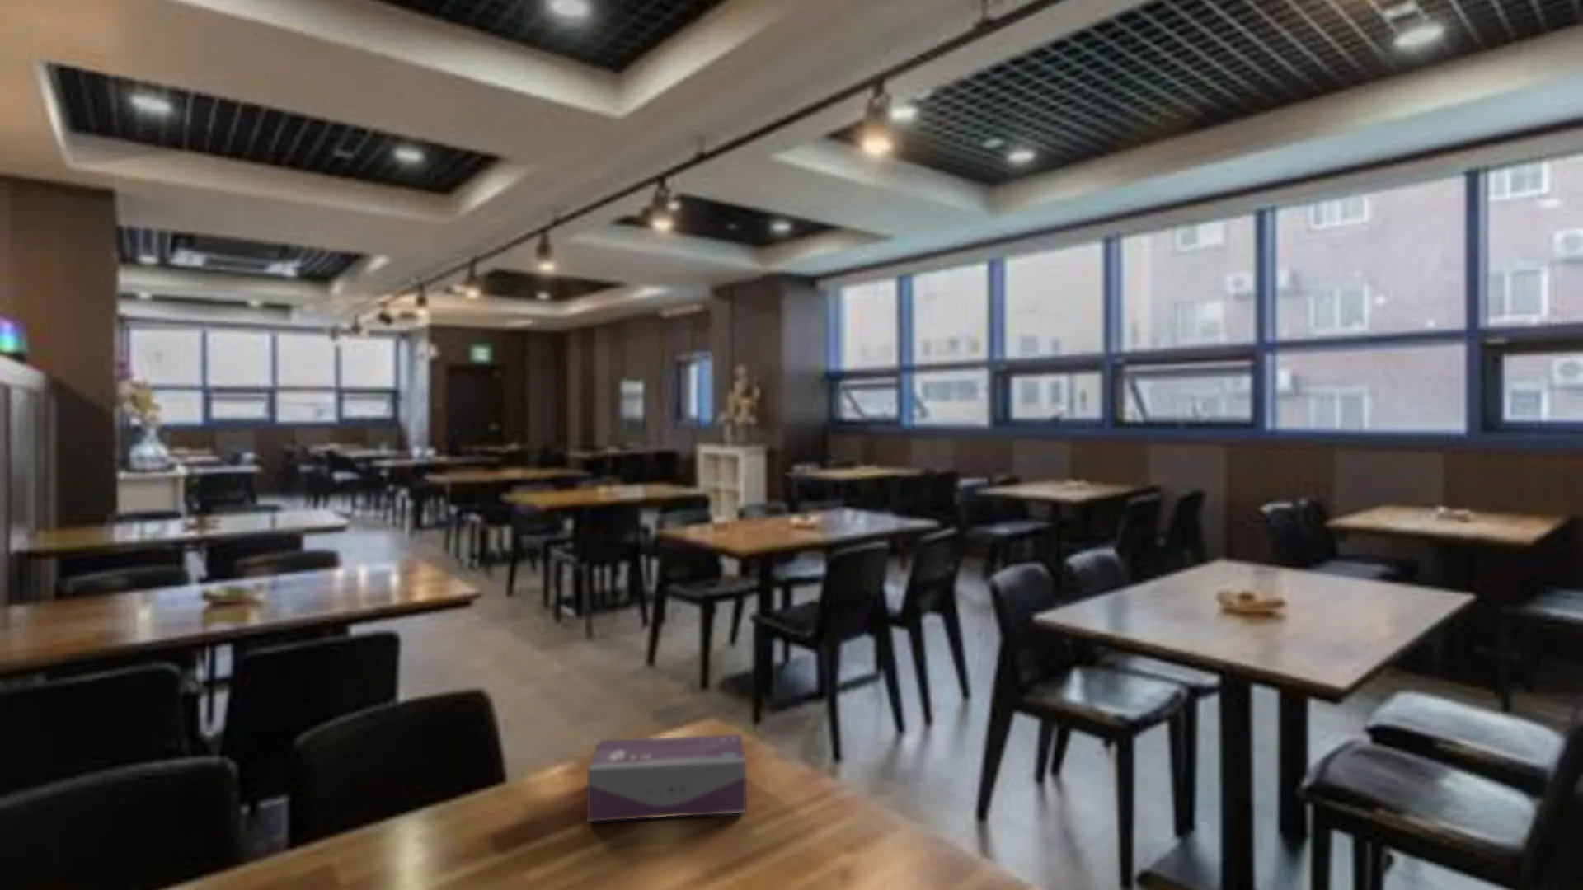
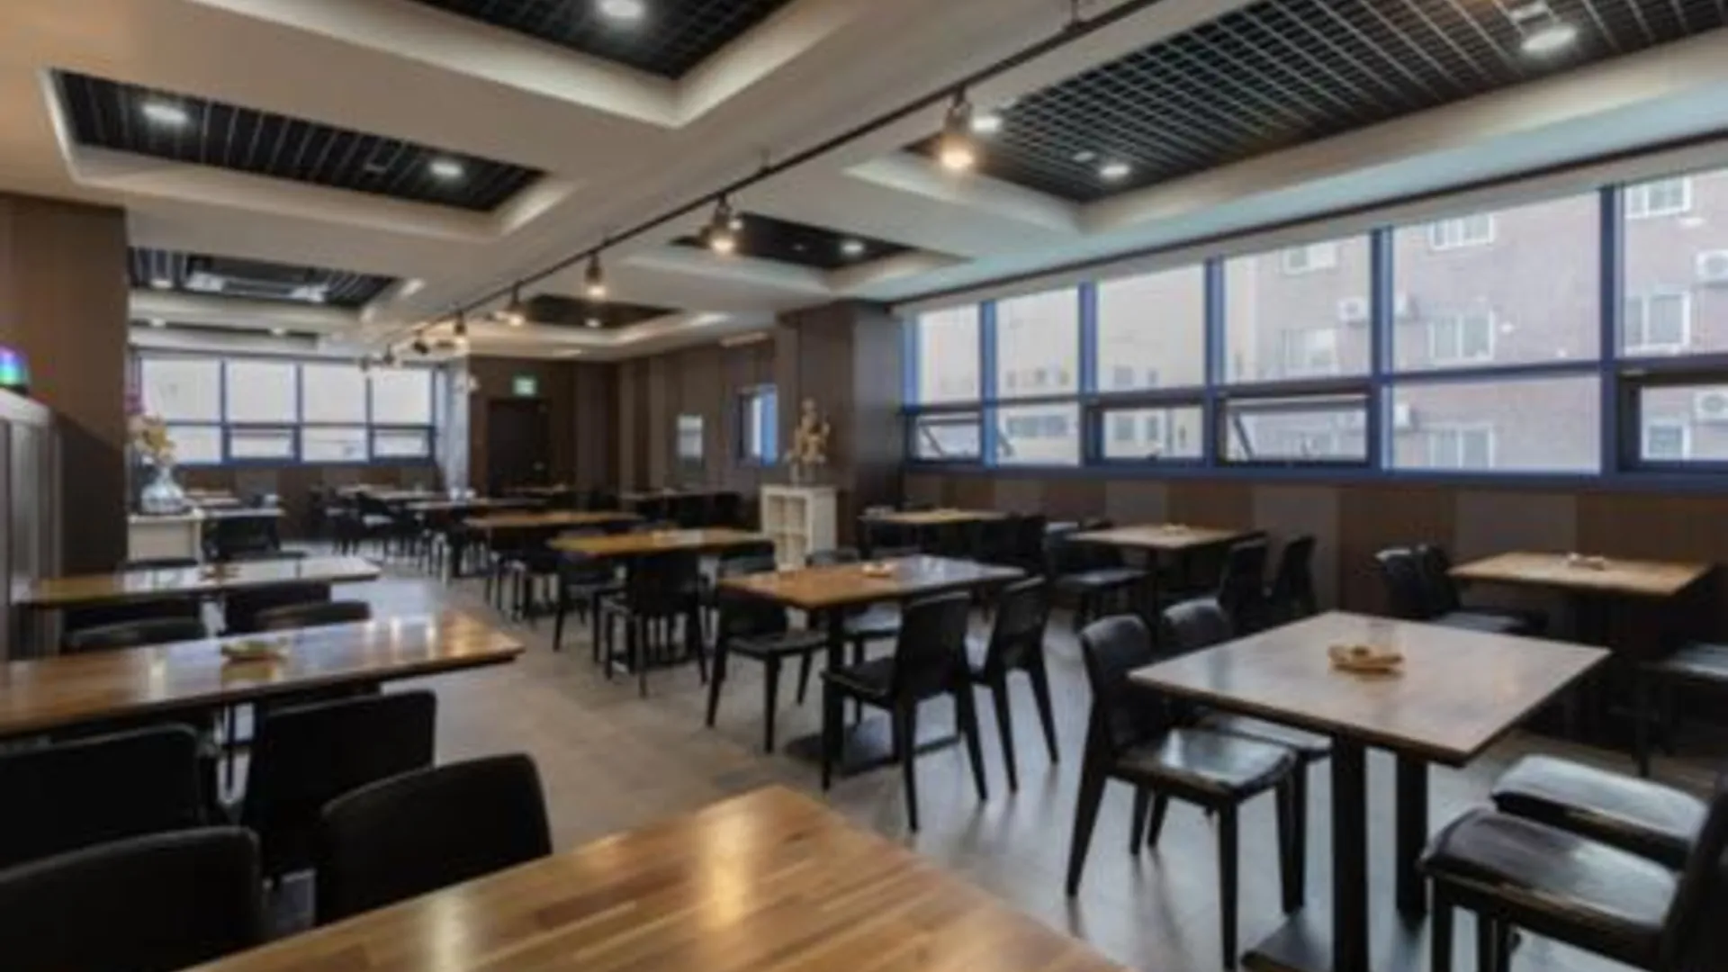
- tissue box [586,734,747,823]
